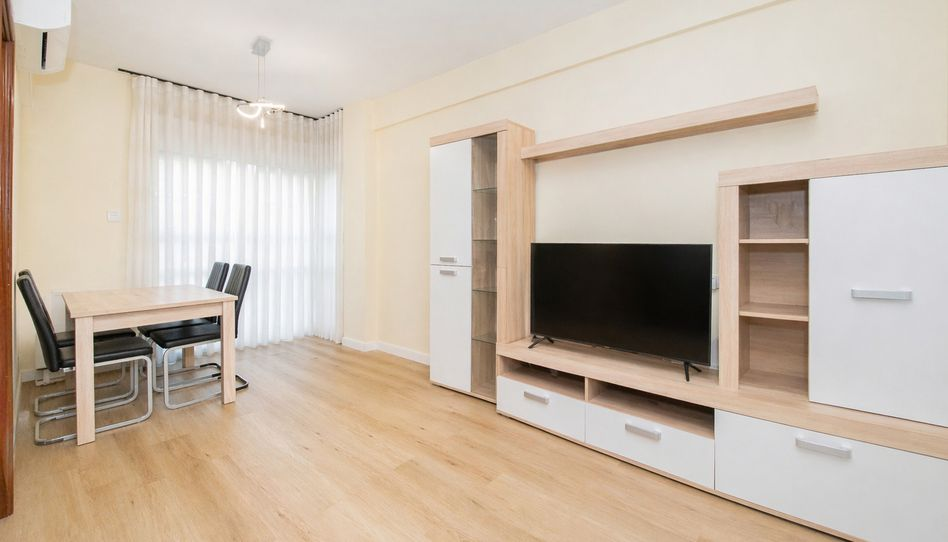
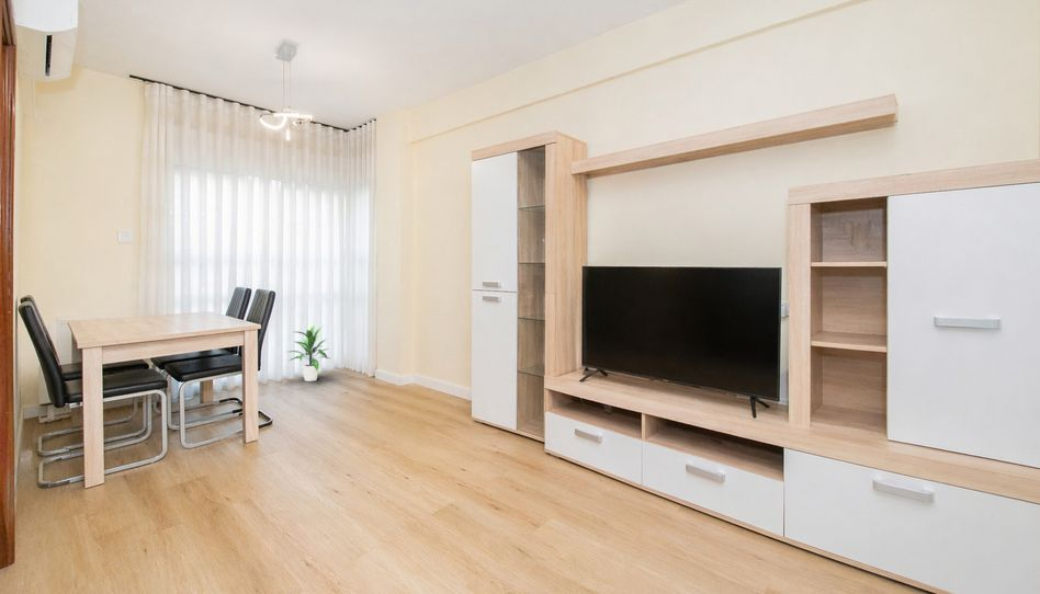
+ indoor plant [284,323,332,382]
